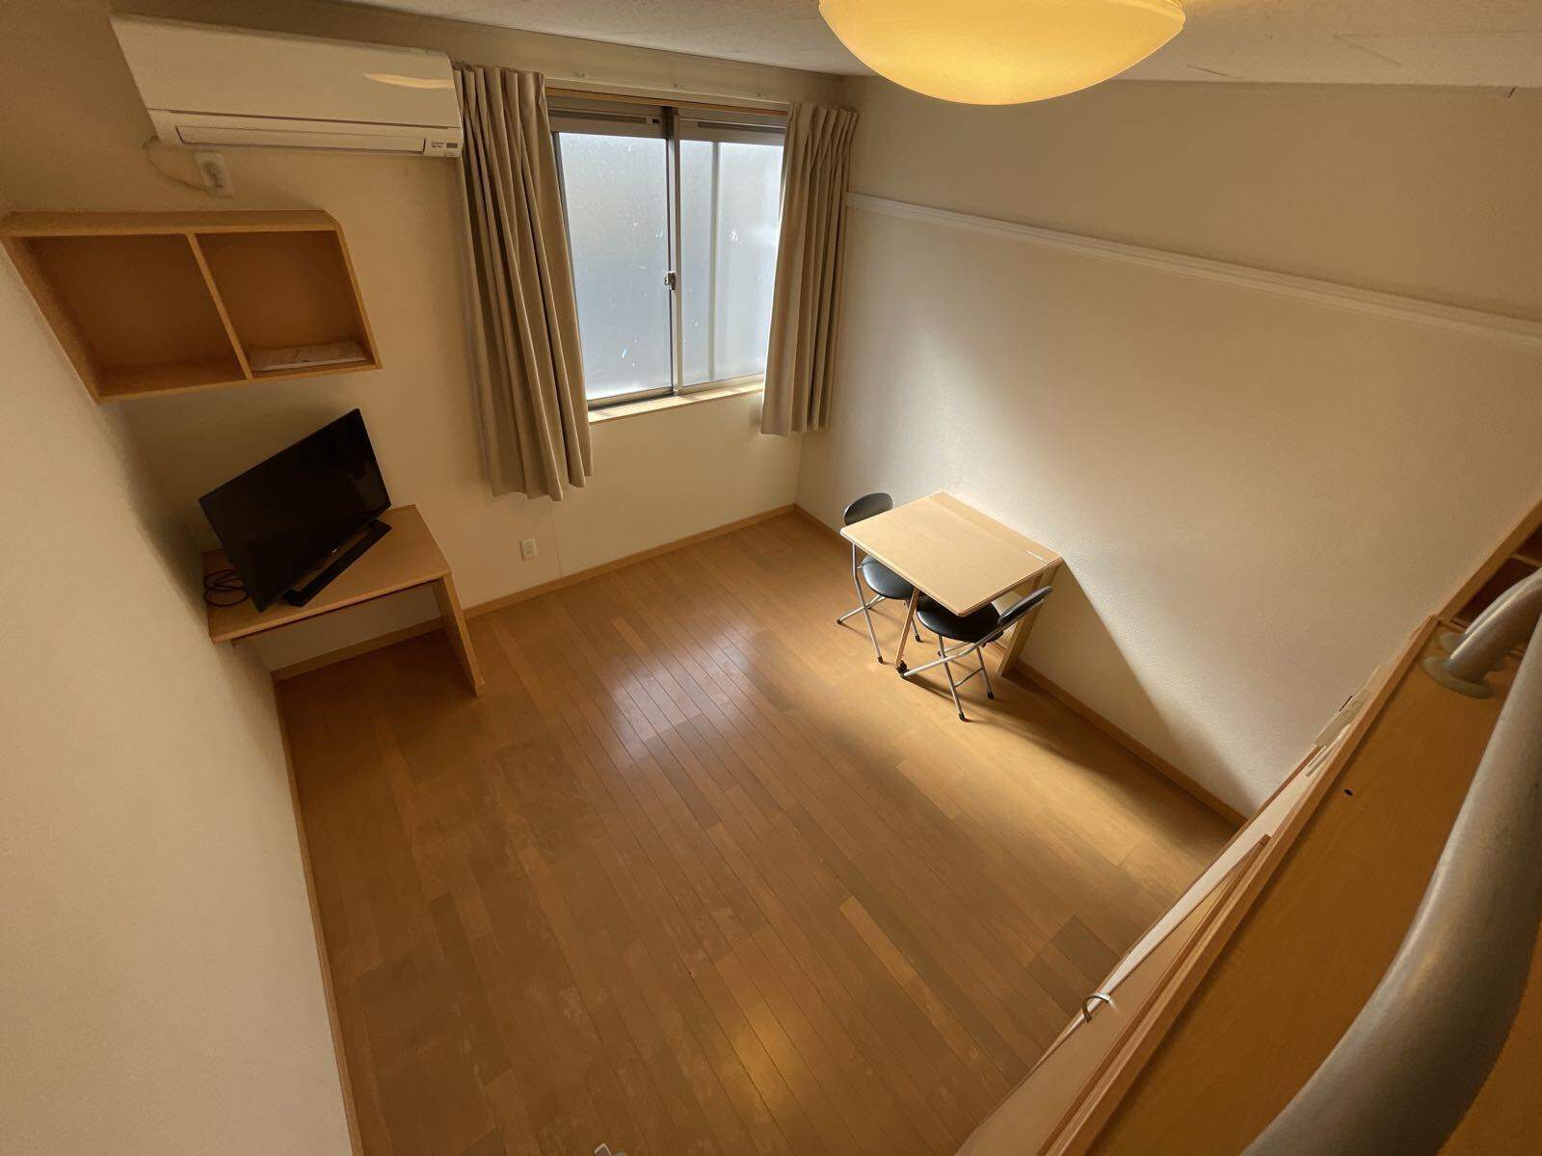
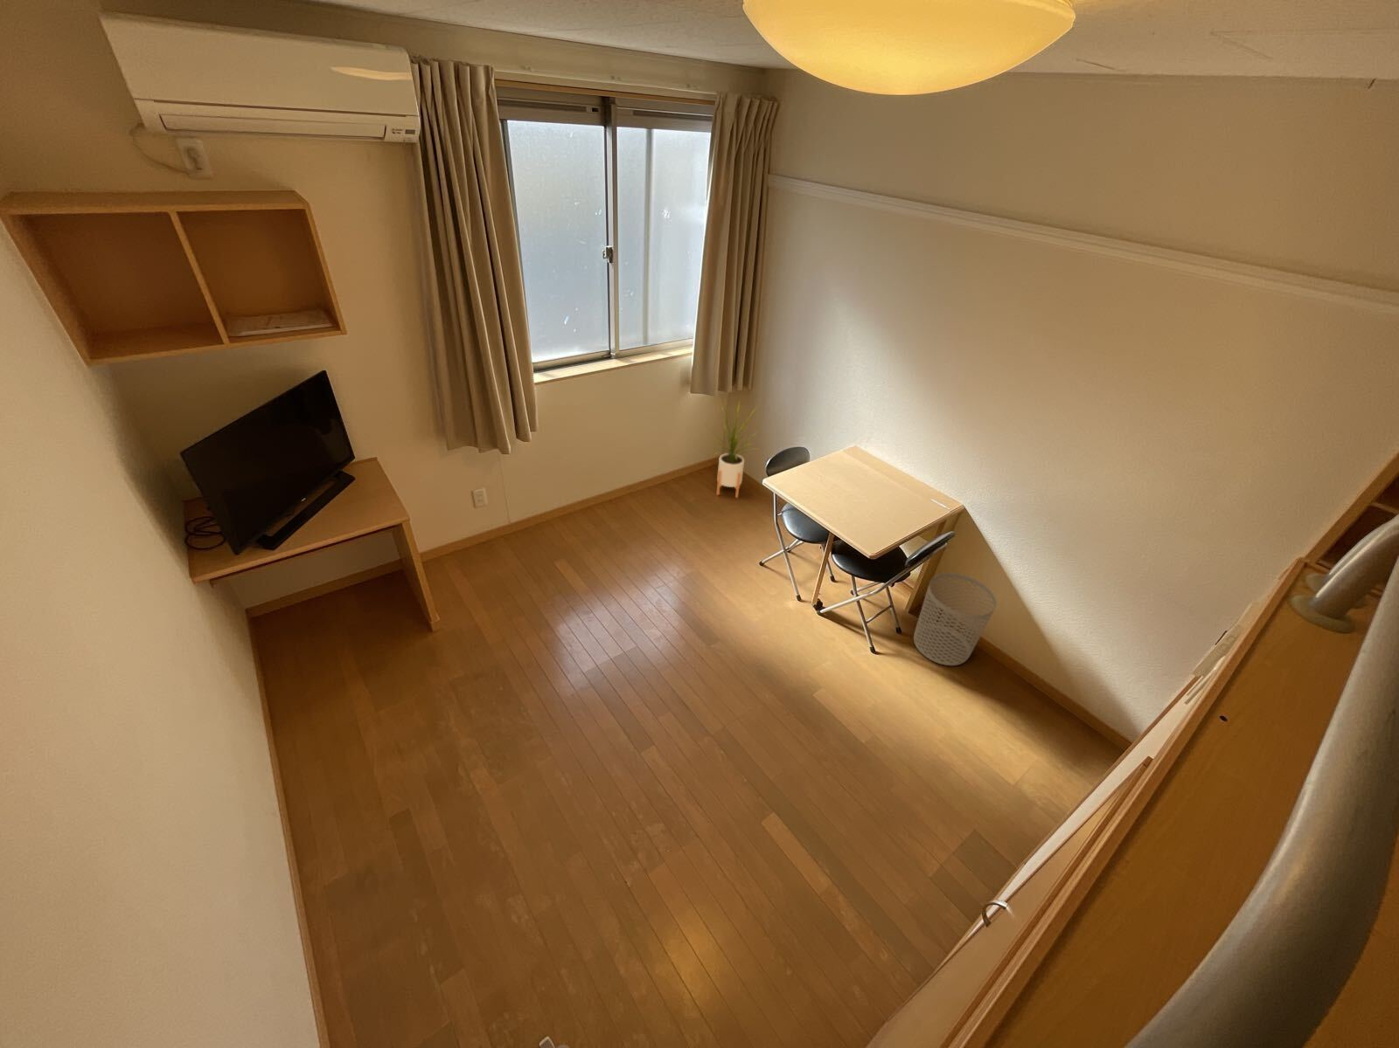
+ house plant [703,400,761,499]
+ waste bin [913,572,998,666]
